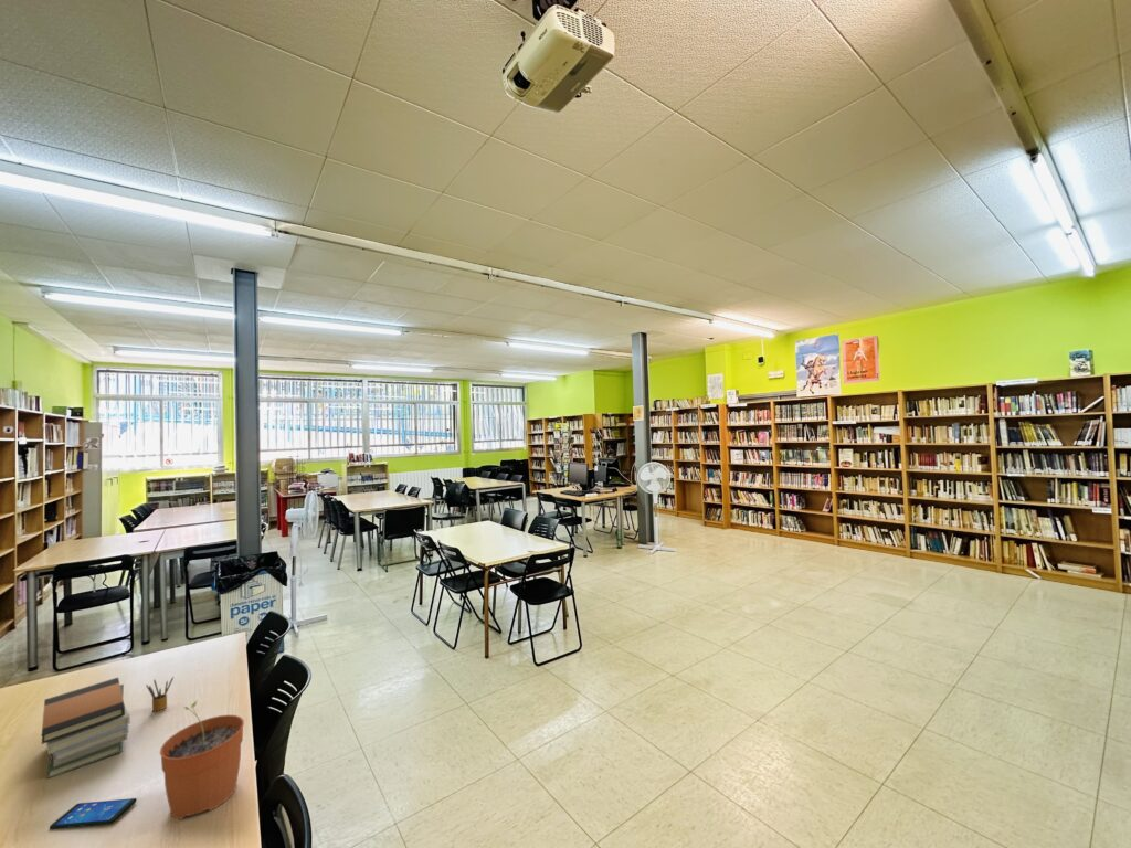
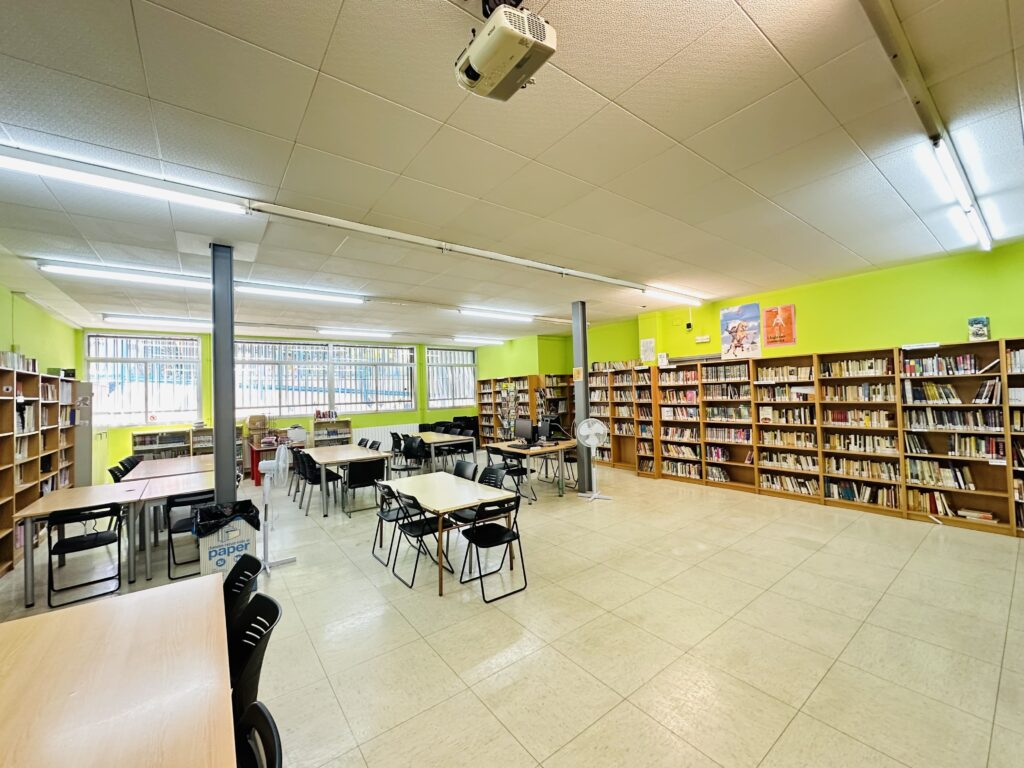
- smartphone [49,797,138,830]
- pencil box [145,676,175,712]
- book stack [41,677,131,780]
- plant pot [159,700,245,820]
